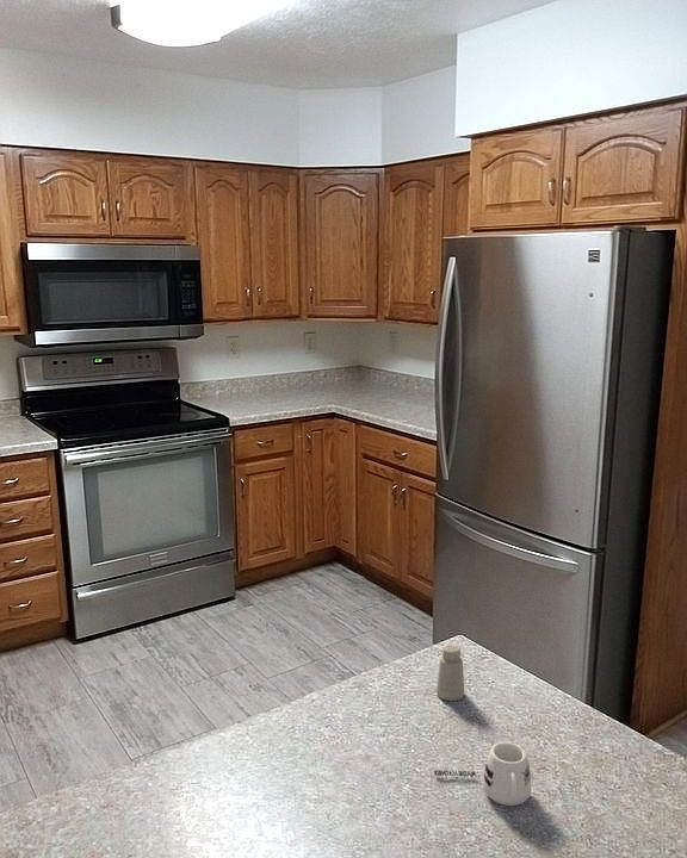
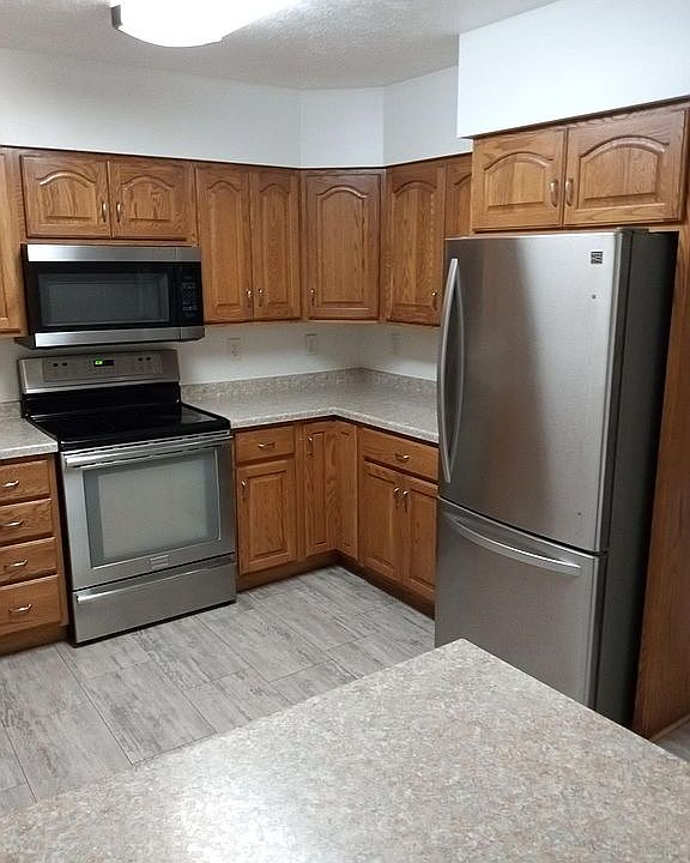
- saltshaker [435,644,465,702]
- mug [433,741,532,807]
